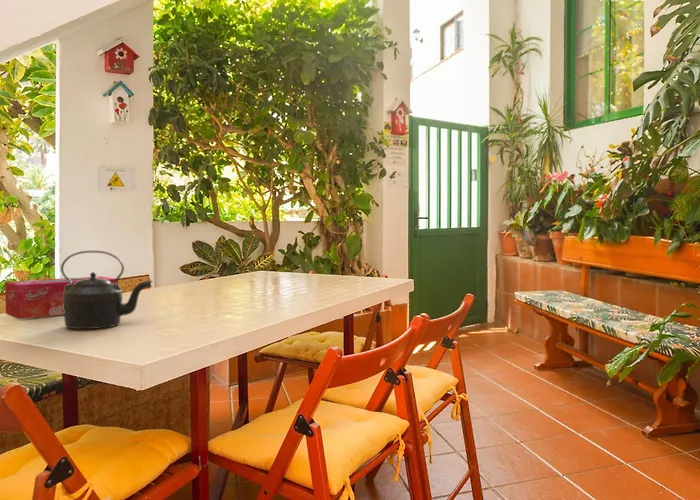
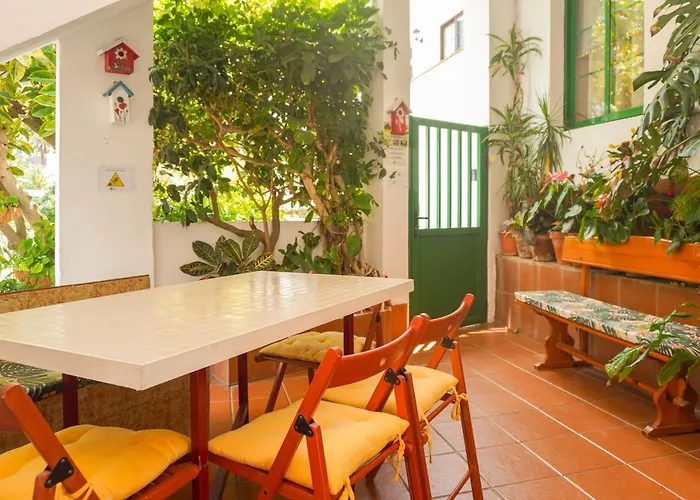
- tissue box [4,275,119,320]
- kettle [60,250,153,330]
